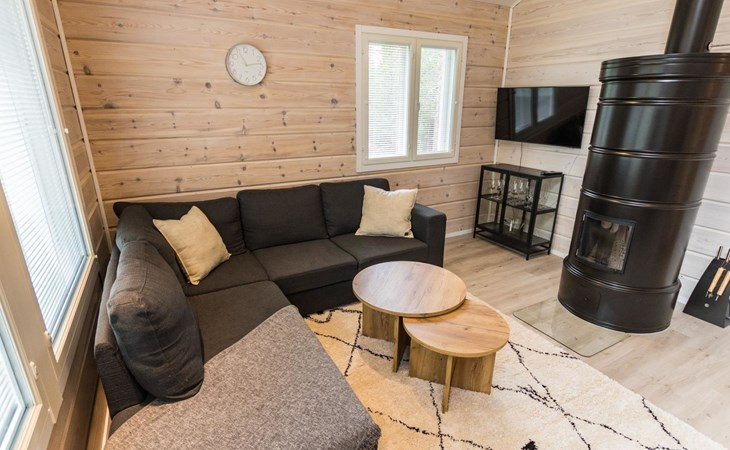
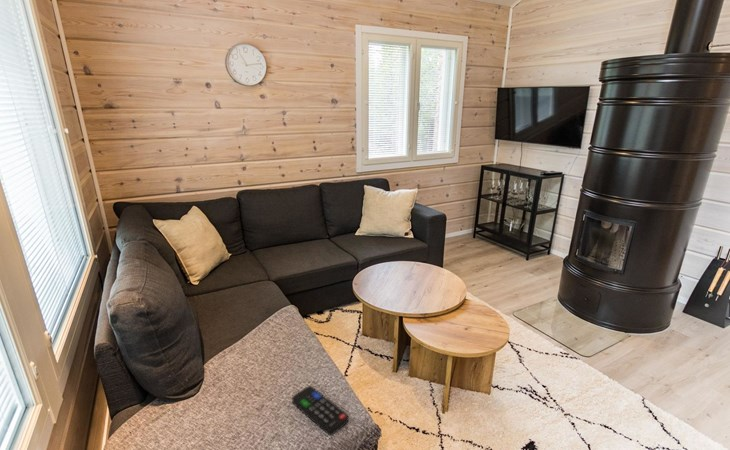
+ remote control [291,385,349,436]
